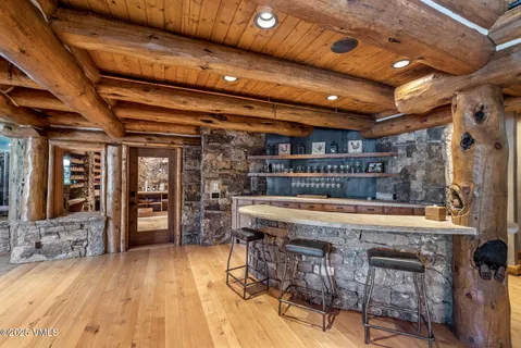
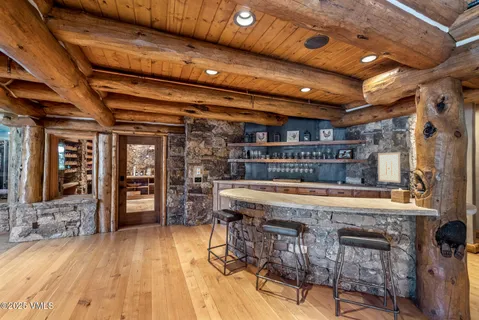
+ wall art [377,151,402,184]
